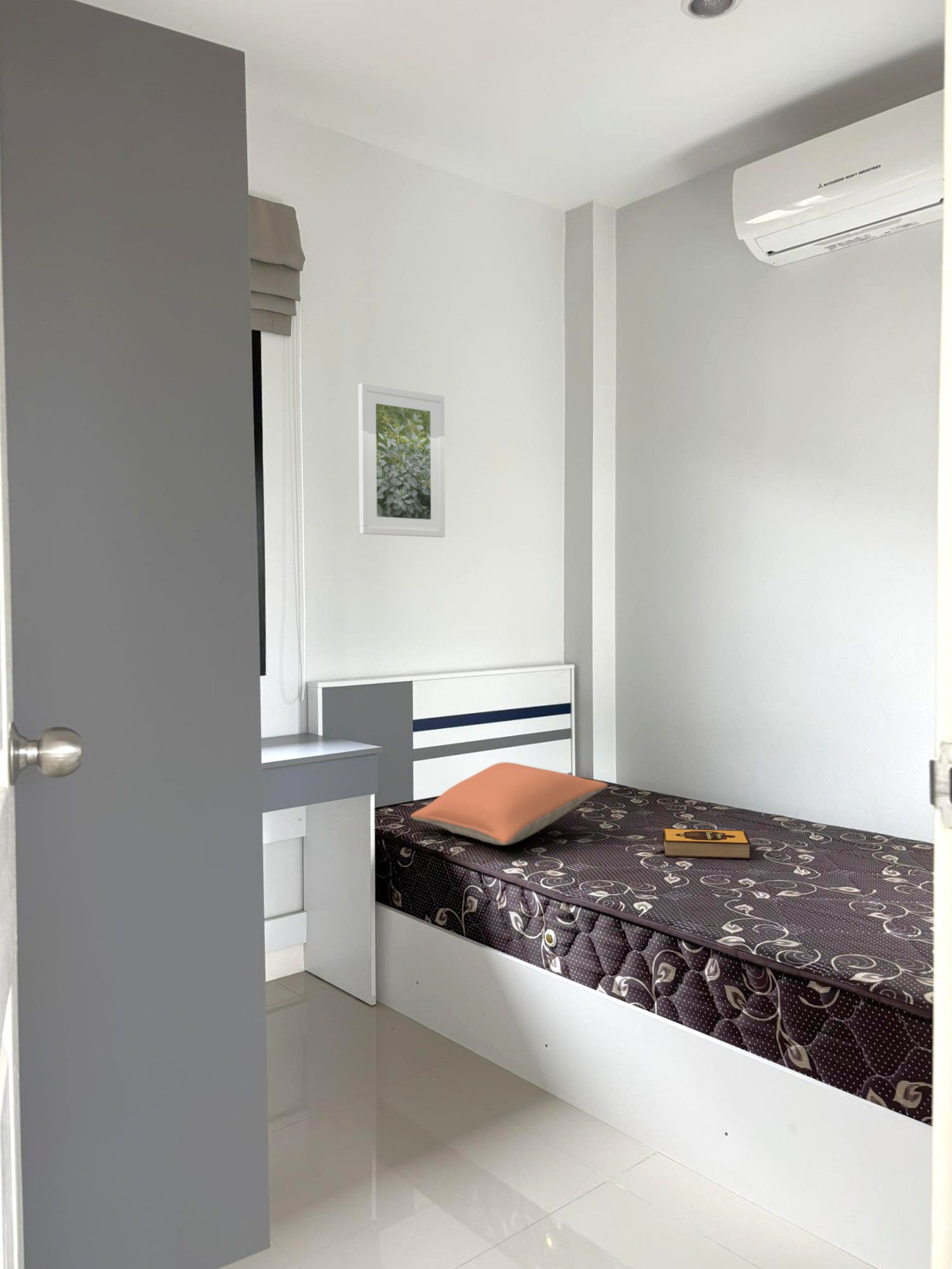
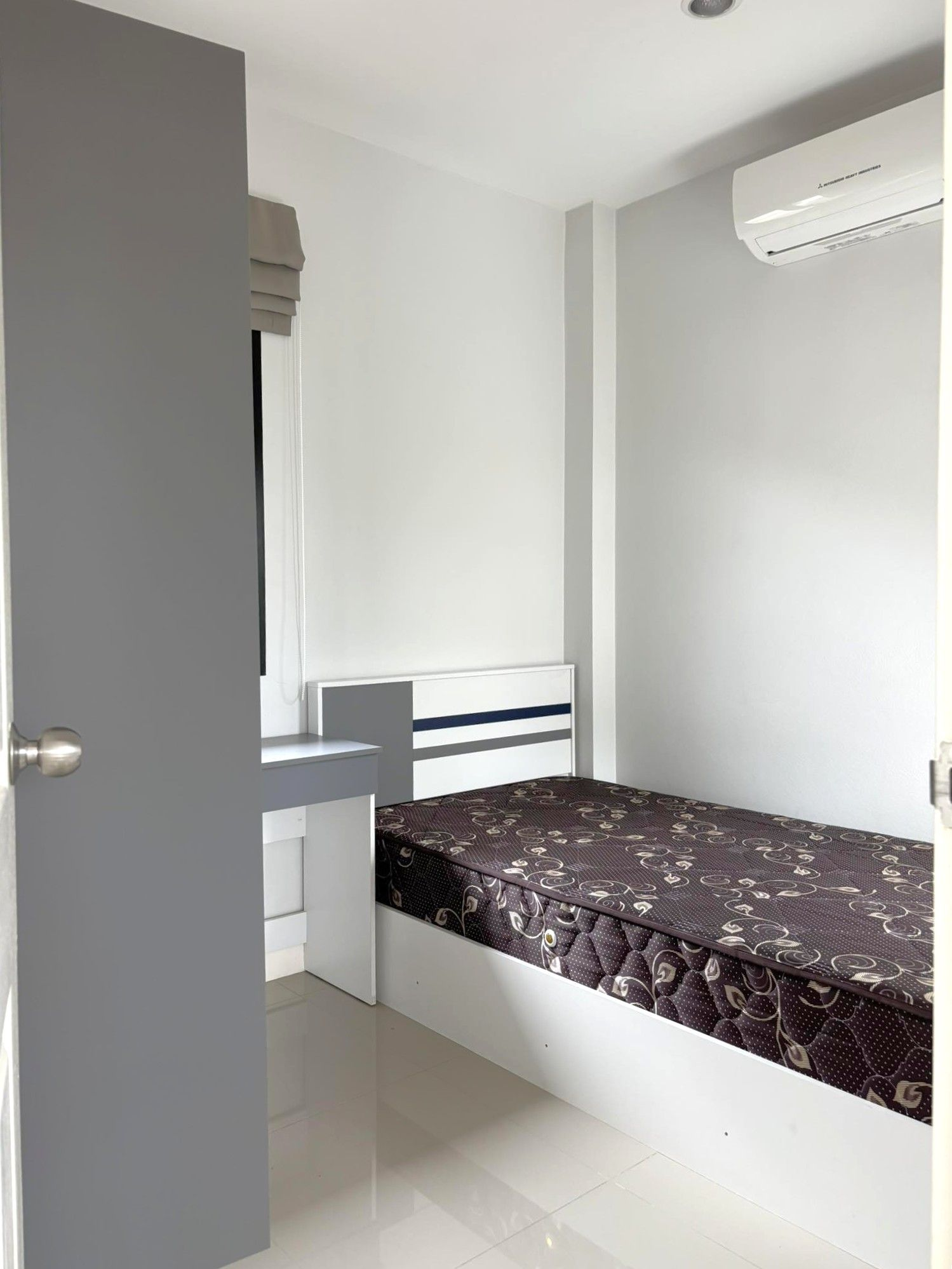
- pillow [410,762,608,846]
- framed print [358,382,446,538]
- hardback book [662,827,752,860]
